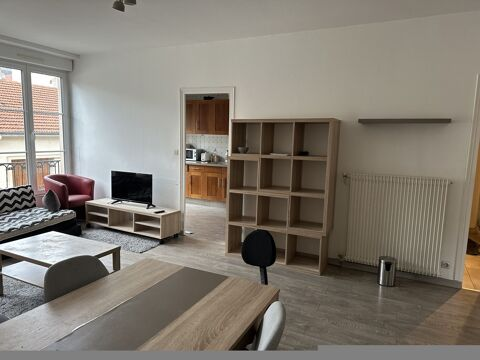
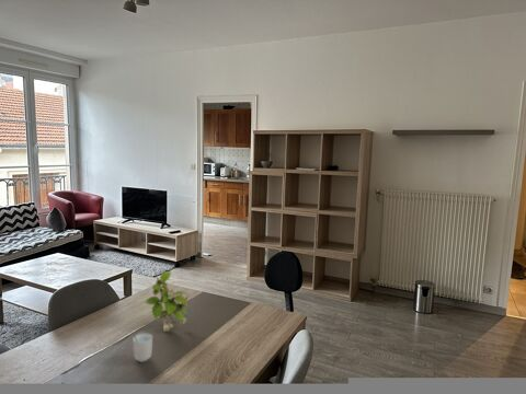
+ plant [145,267,188,335]
+ cup [132,332,153,363]
